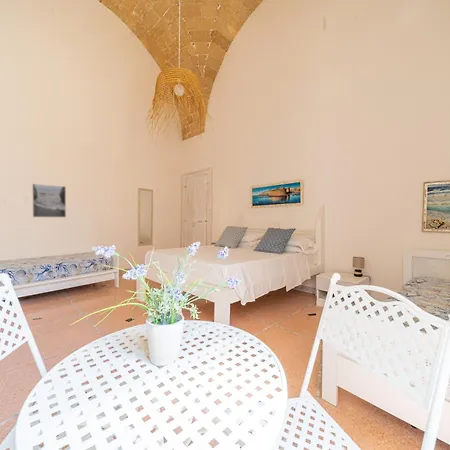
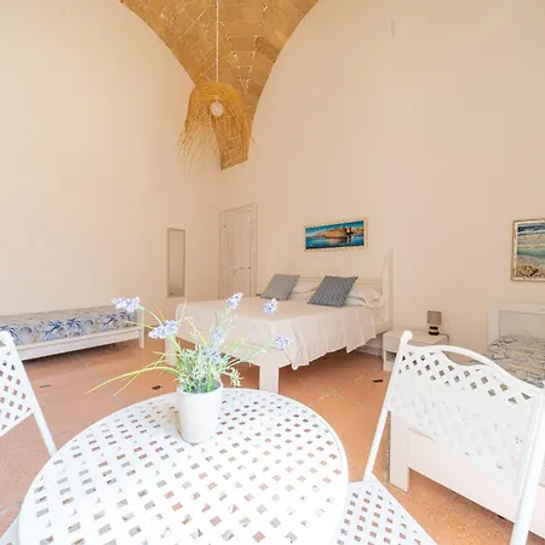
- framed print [31,183,67,218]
